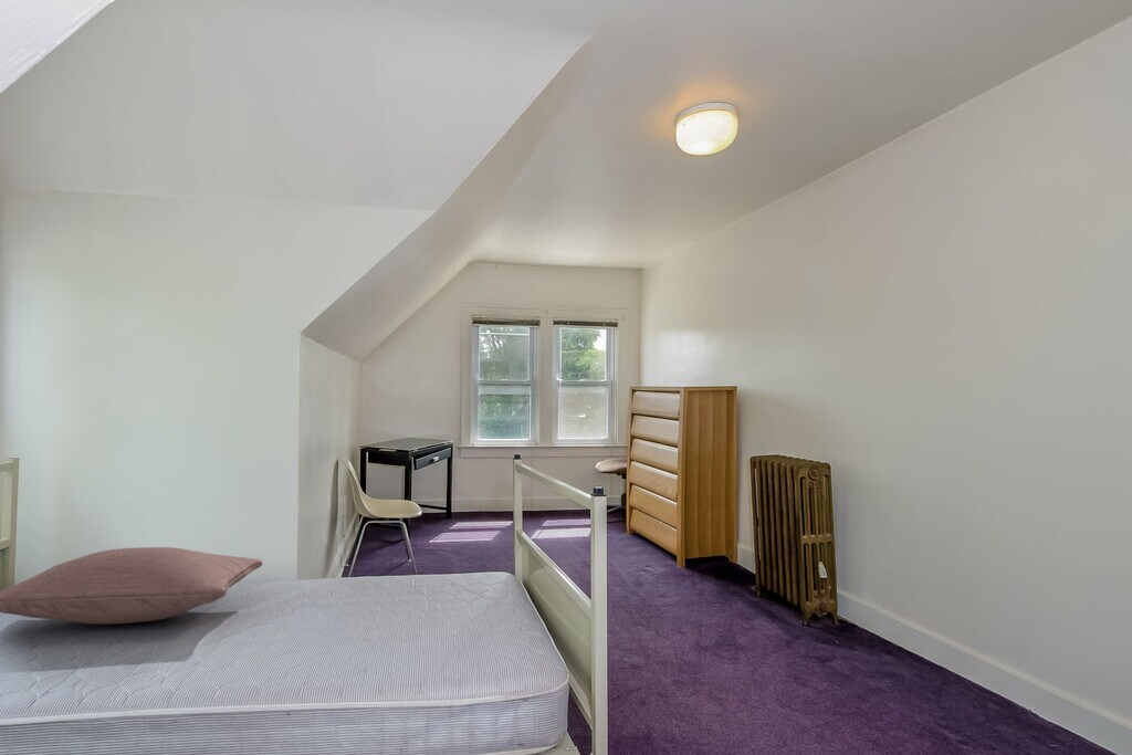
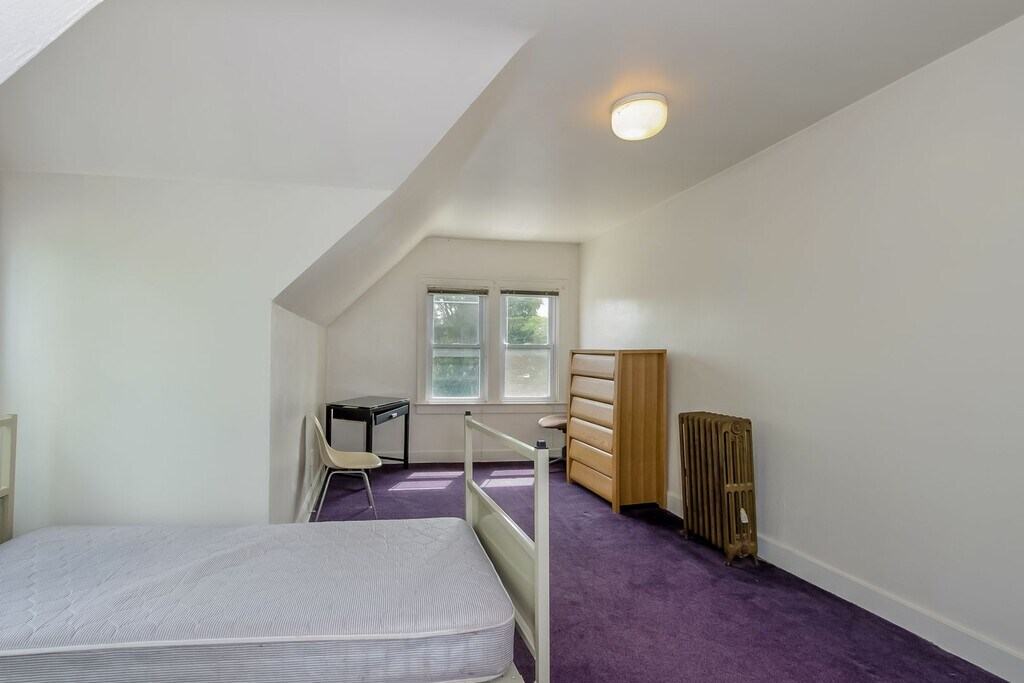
- pillow [0,546,264,626]
